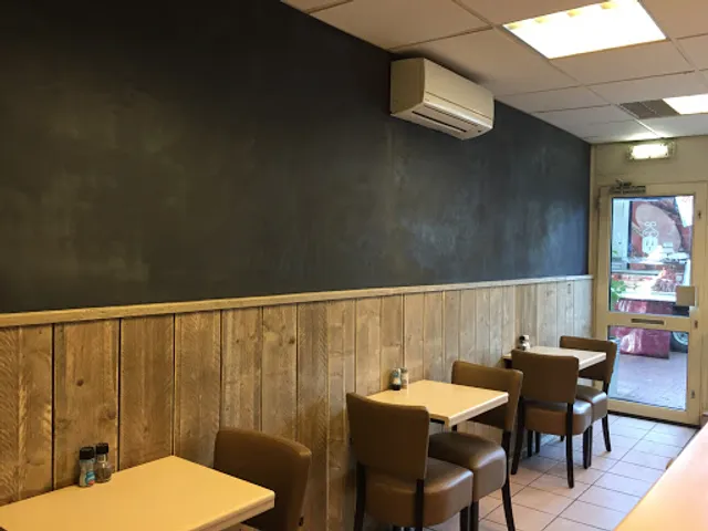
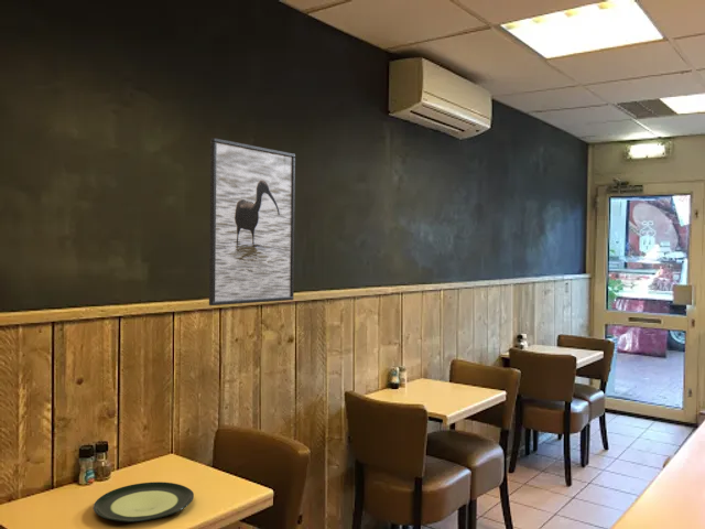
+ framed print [208,137,296,306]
+ plate [93,481,195,523]
